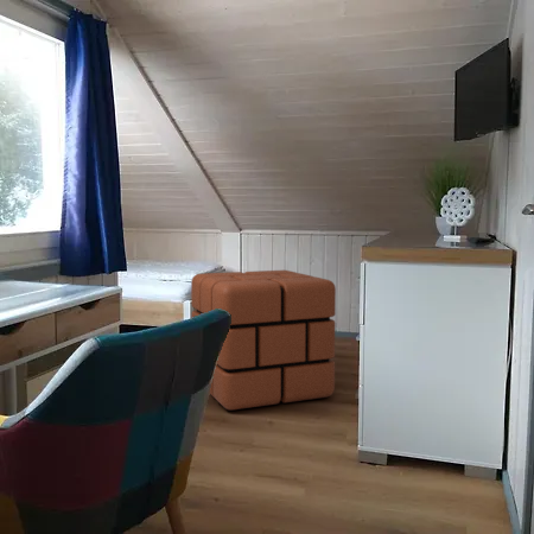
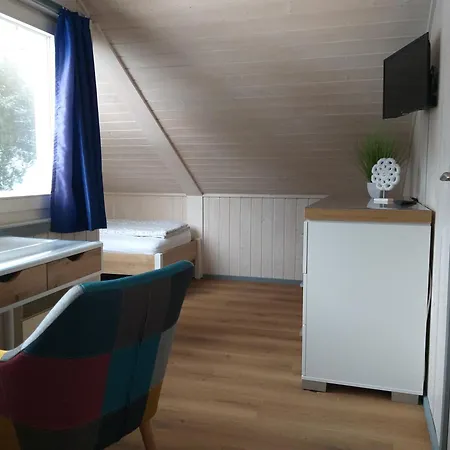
- pouf [190,269,337,412]
